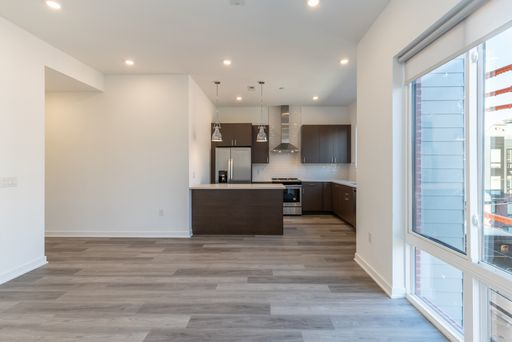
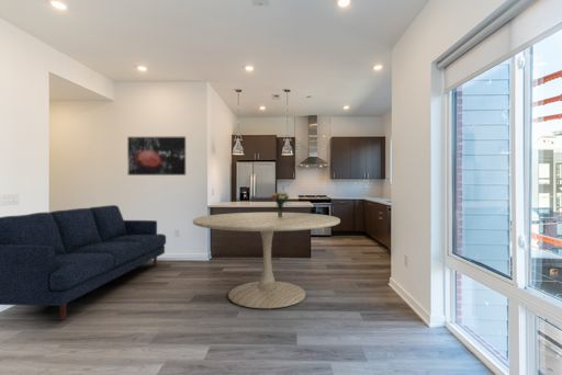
+ sofa [0,204,167,321]
+ wall art [126,136,187,177]
+ dining table [192,212,341,309]
+ bouquet [269,191,292,217]
